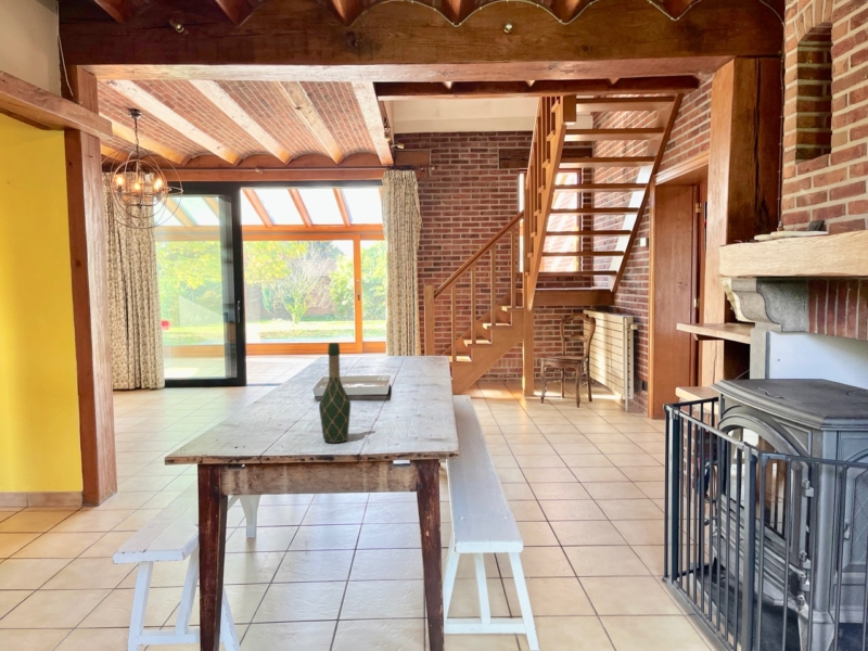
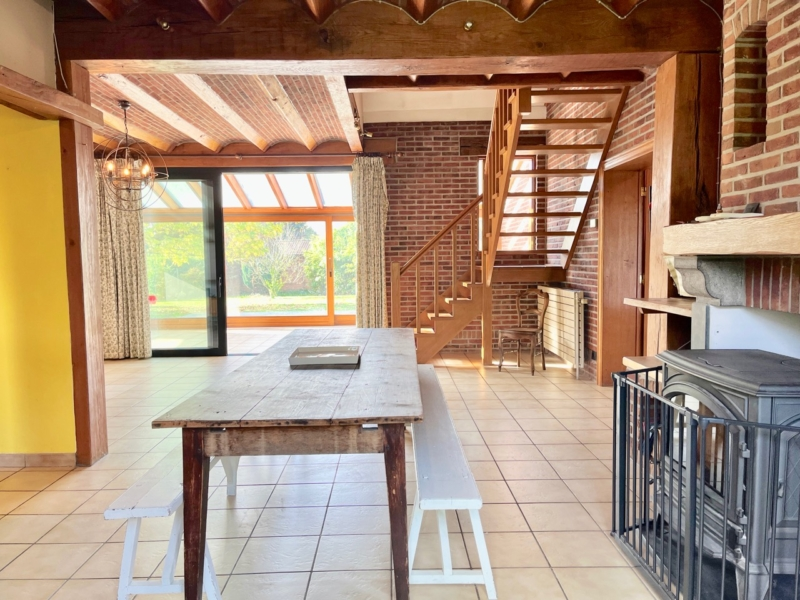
- wine bottle [318,342,352,444]
